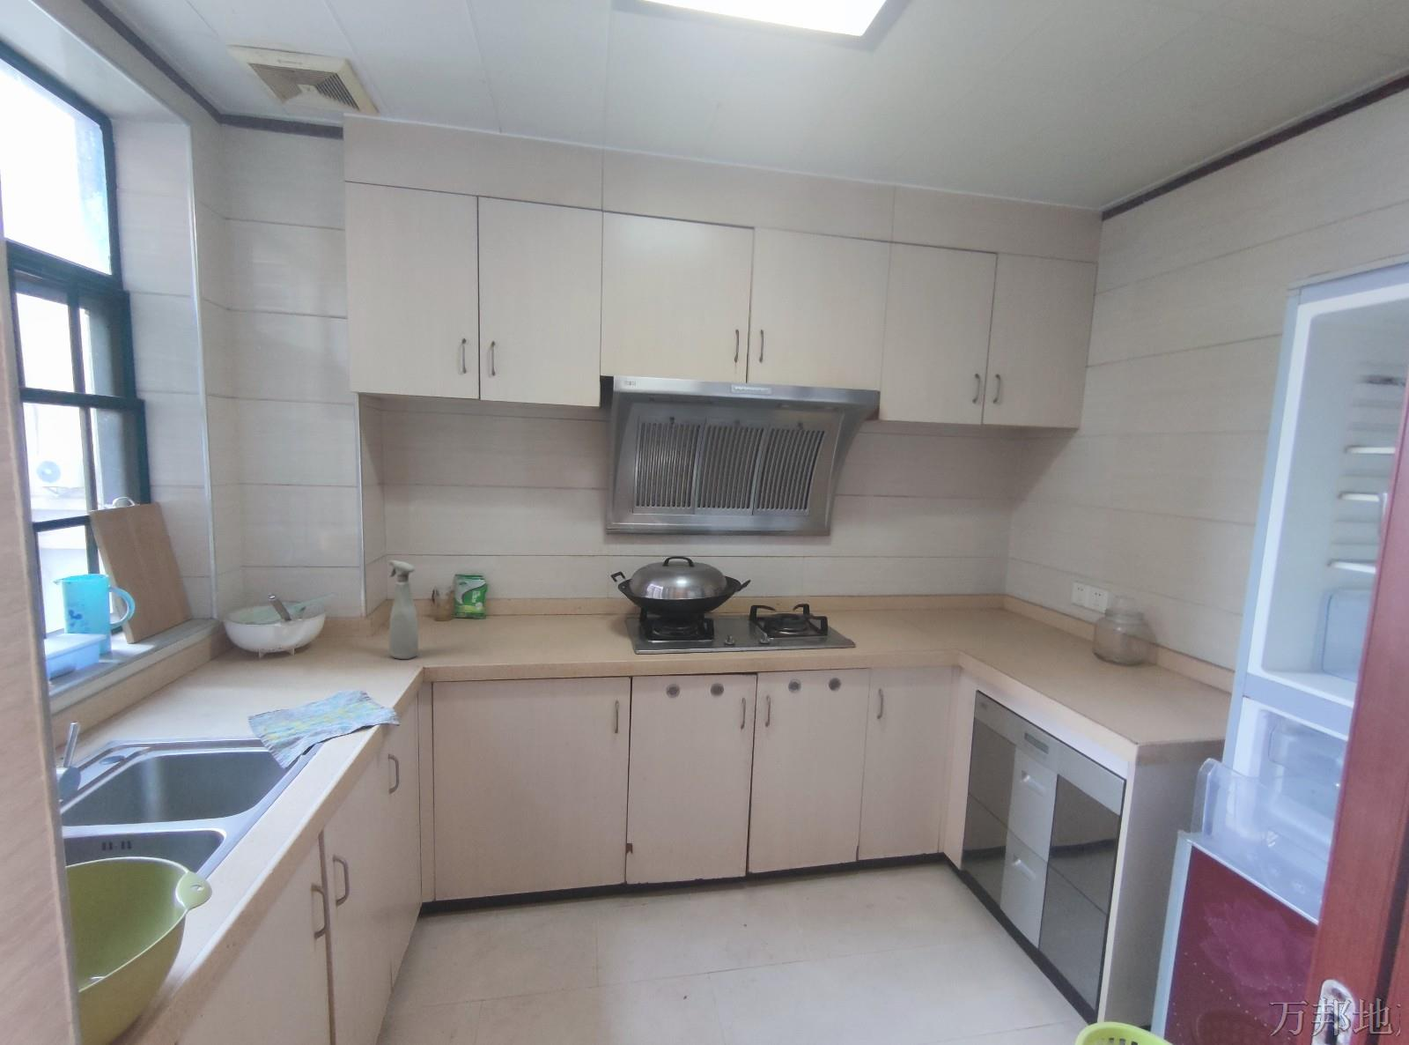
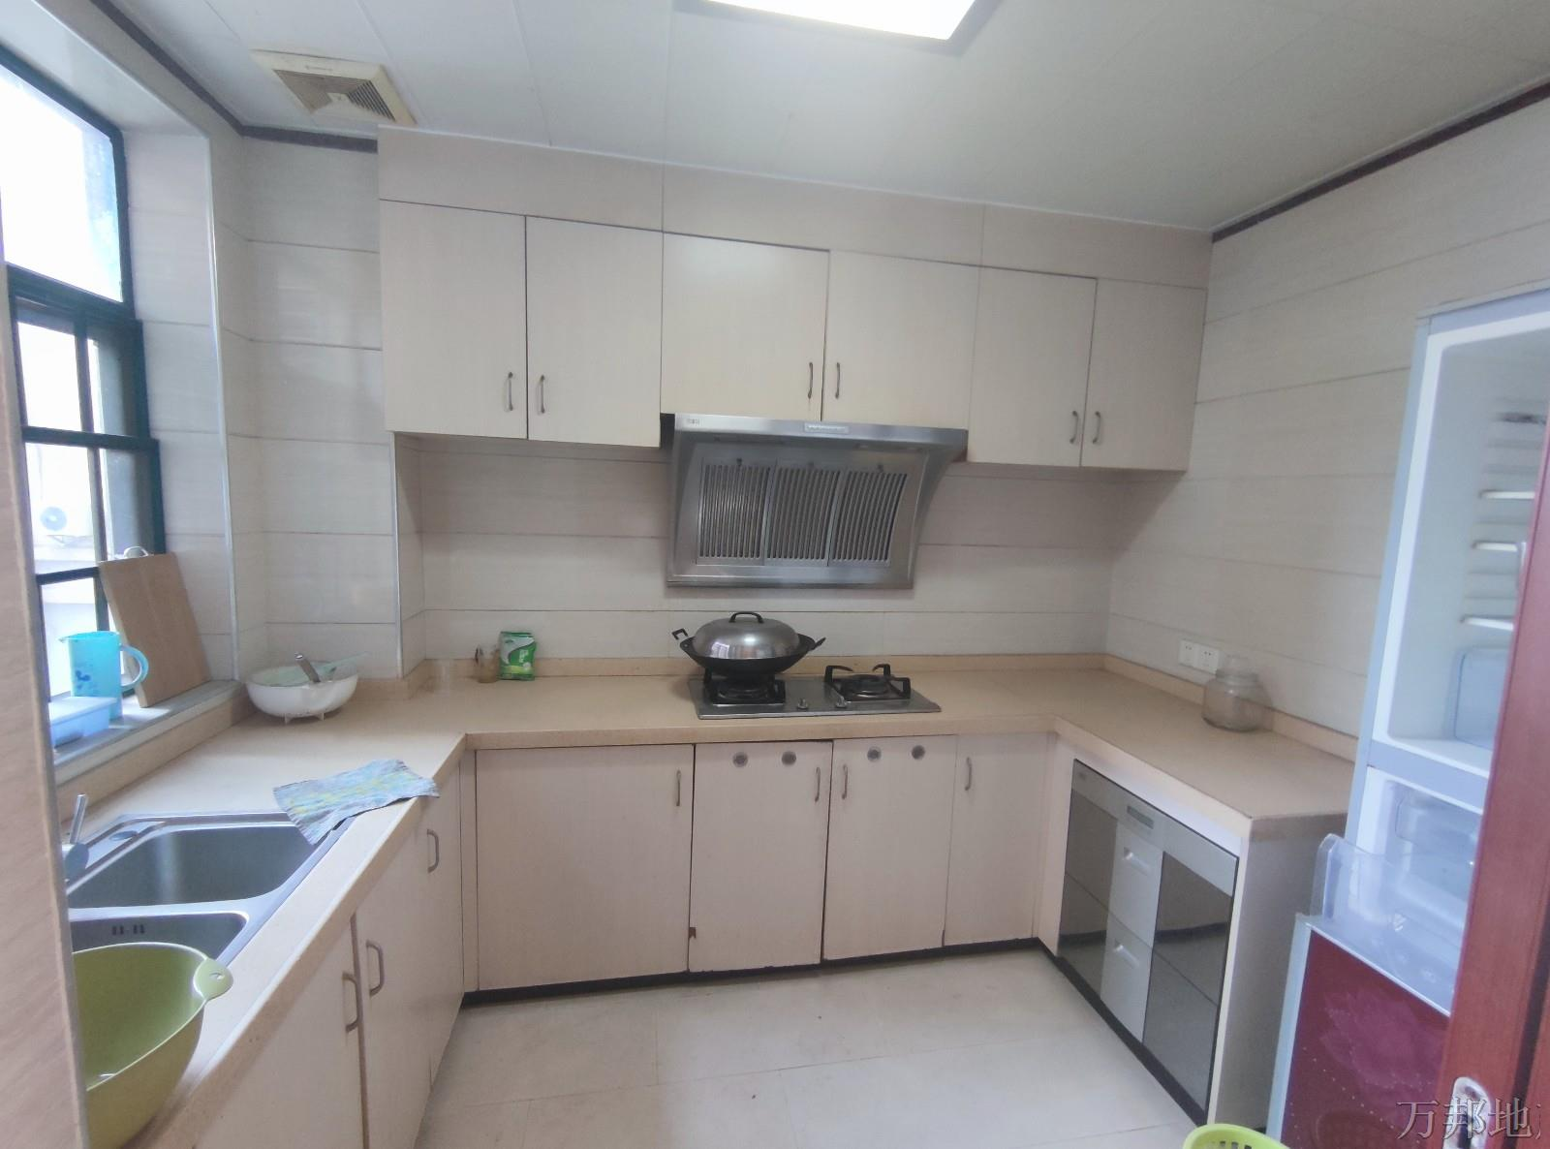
- spray bottle [388,560,419,660]
